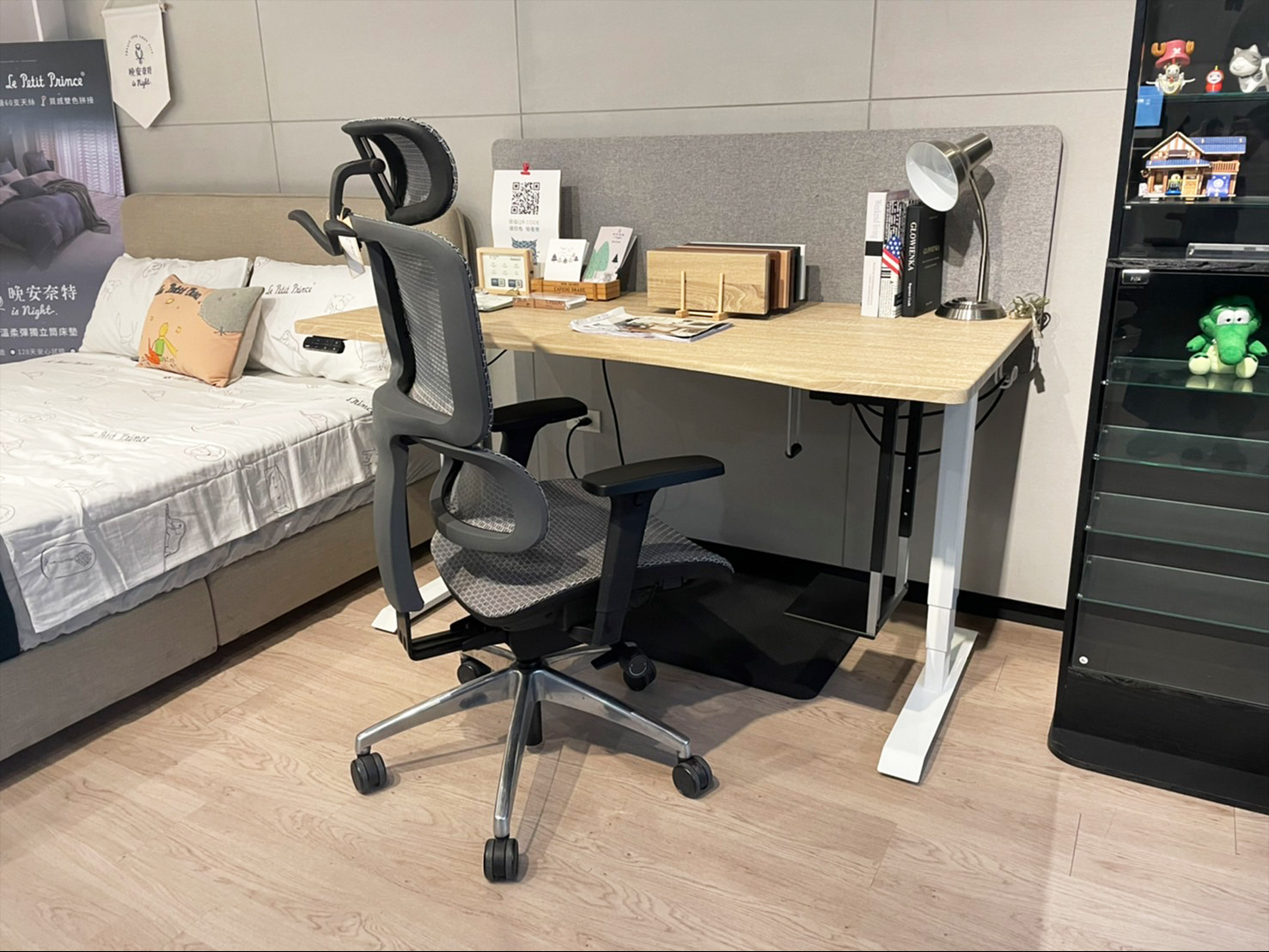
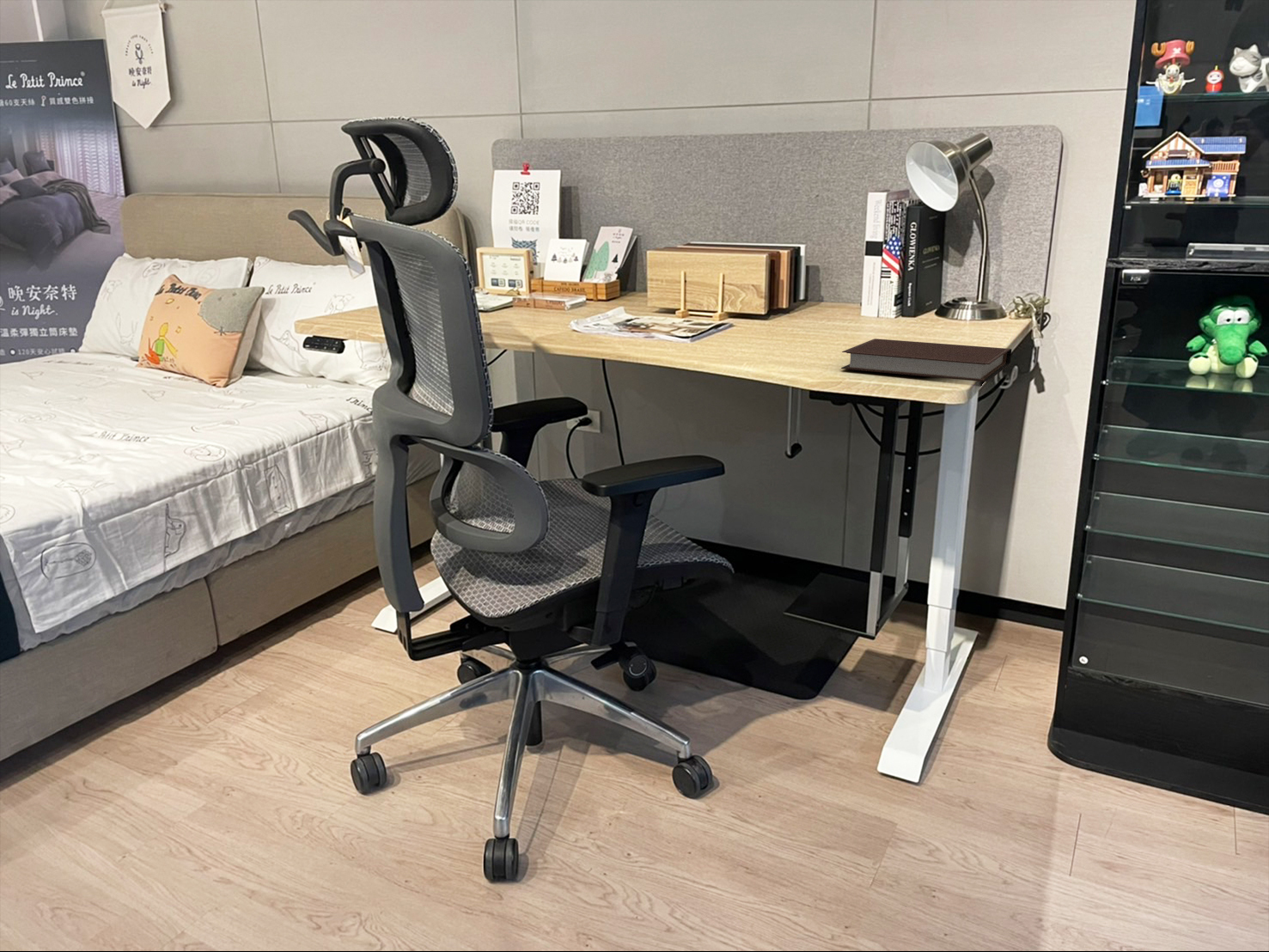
+ notebook [840,338,1012,382]
